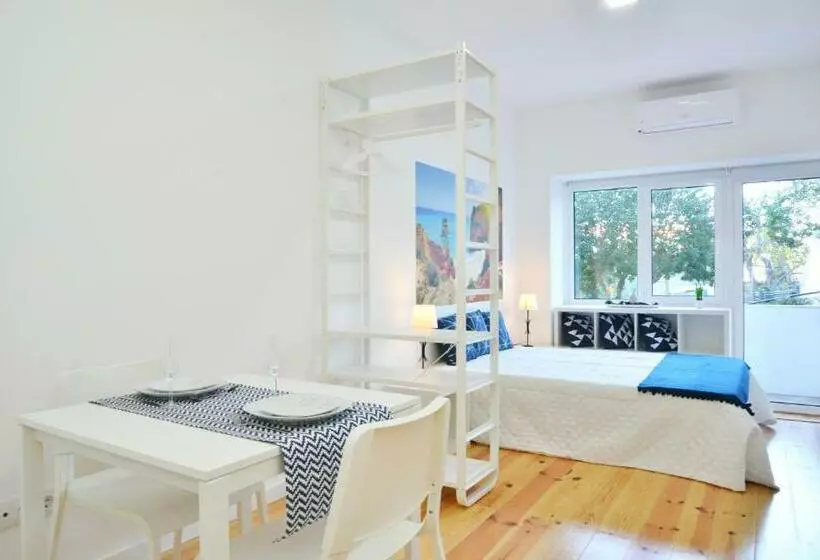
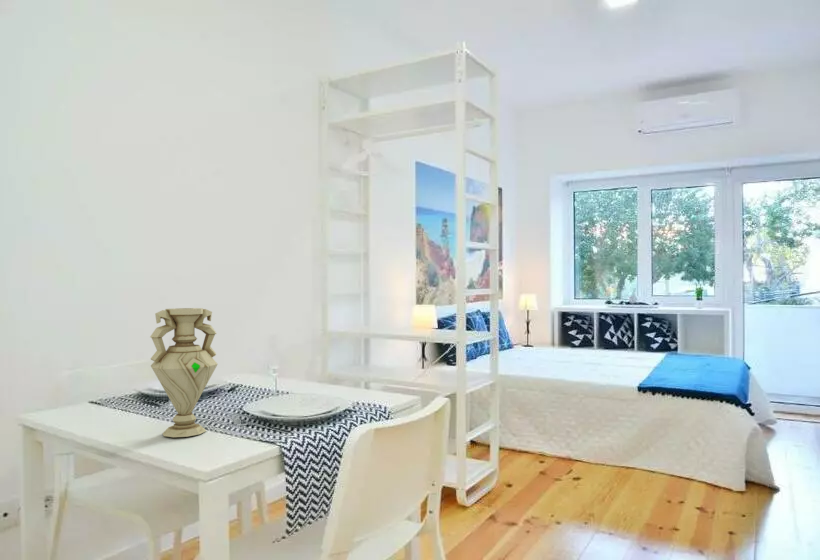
+ vase [149,307,219,438]
